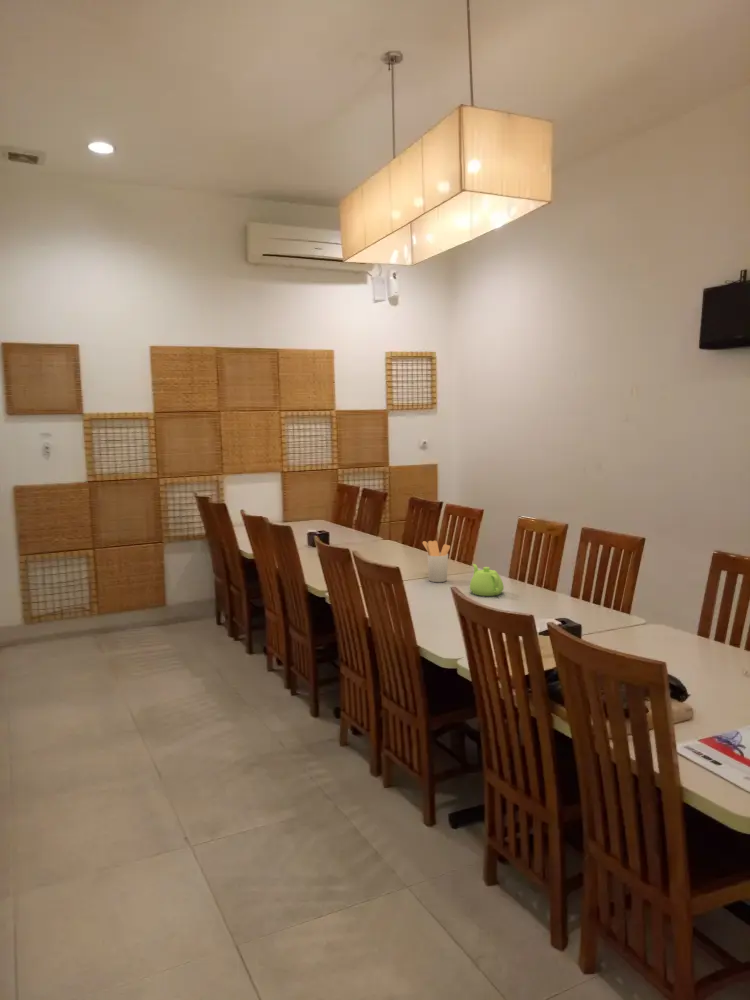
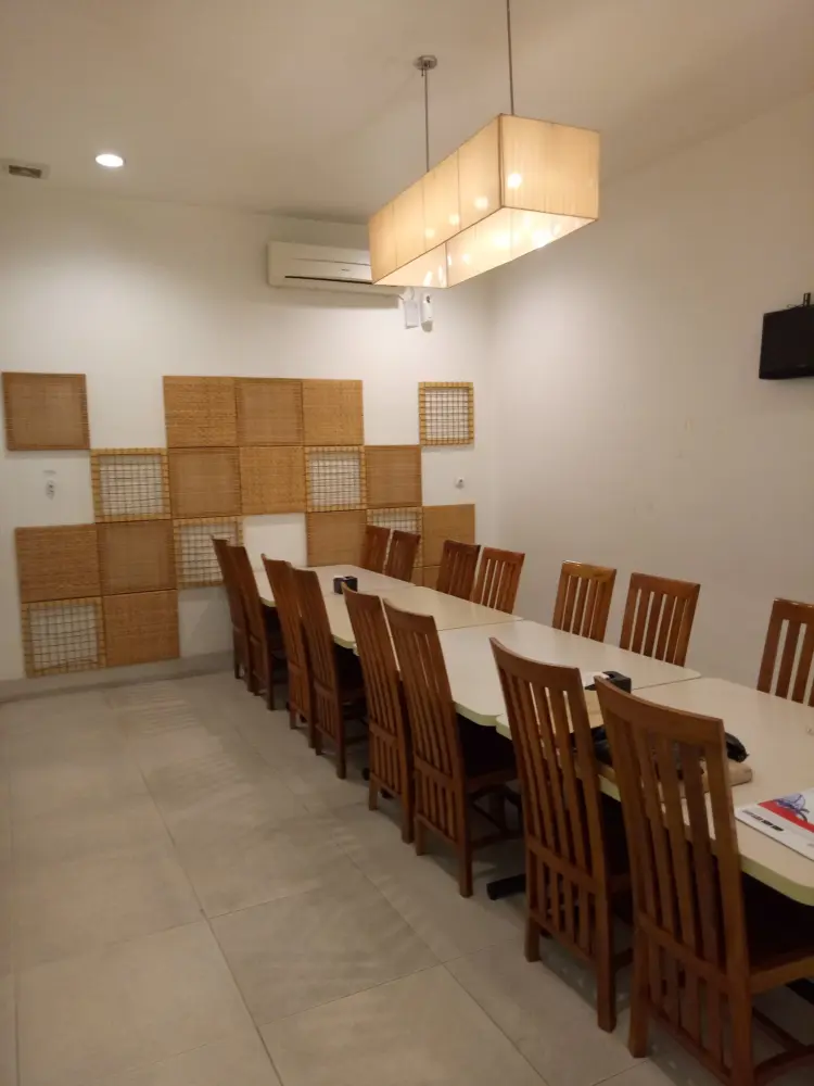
- utensil holder [421,540,451,583]
- teapot [469,563,505,597]
